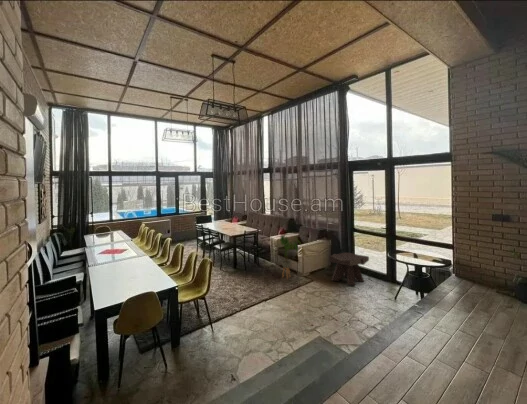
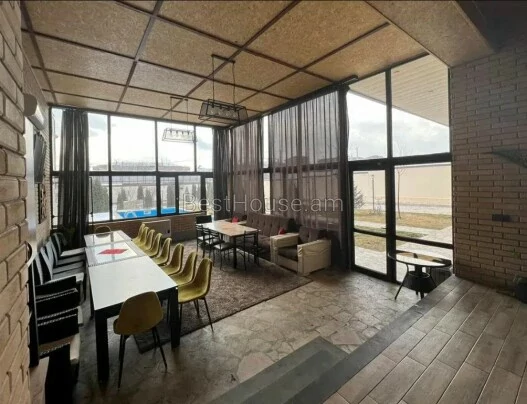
- side table [329,251,370,286]
- house plant [273,233,302,280]
